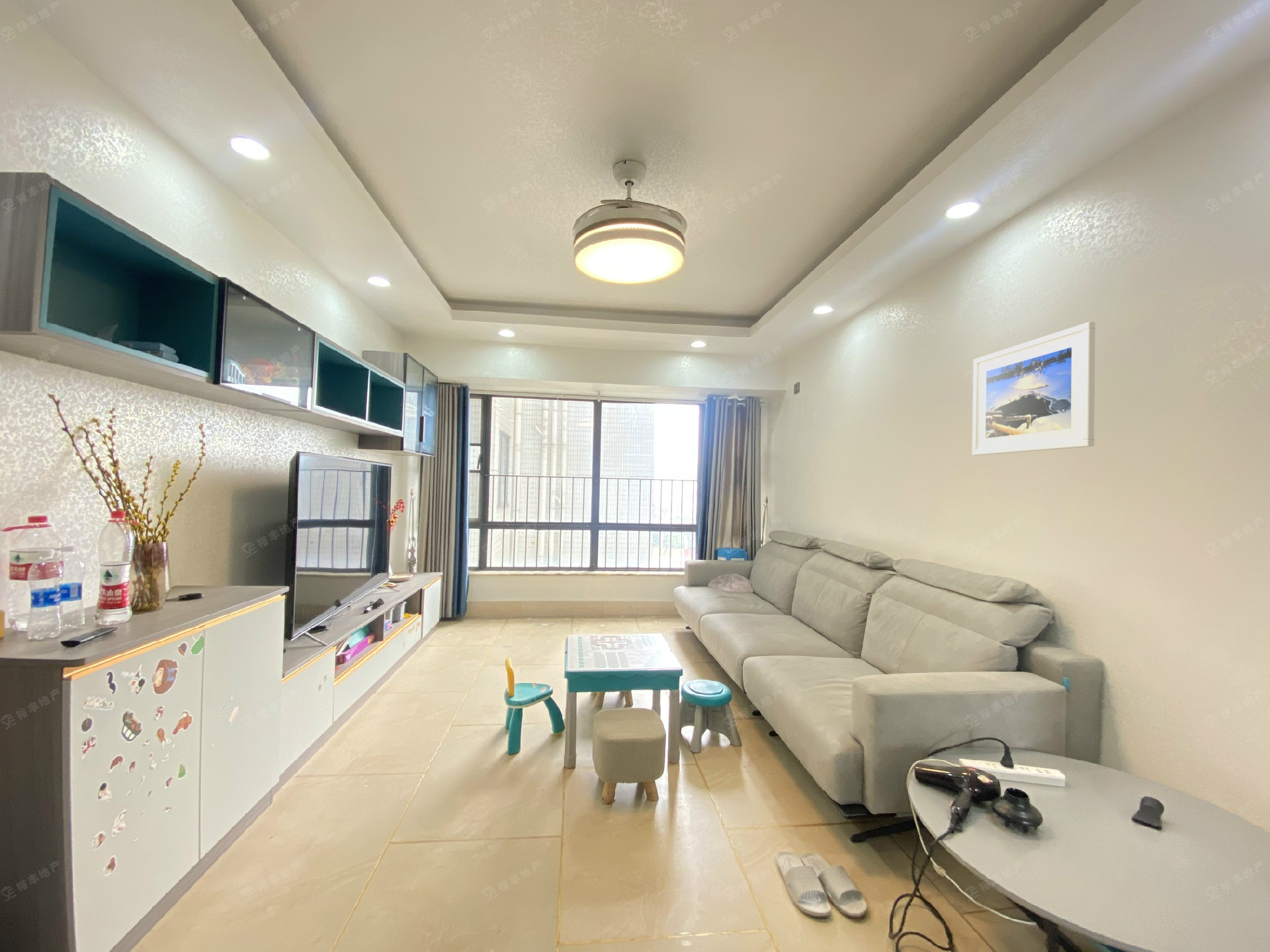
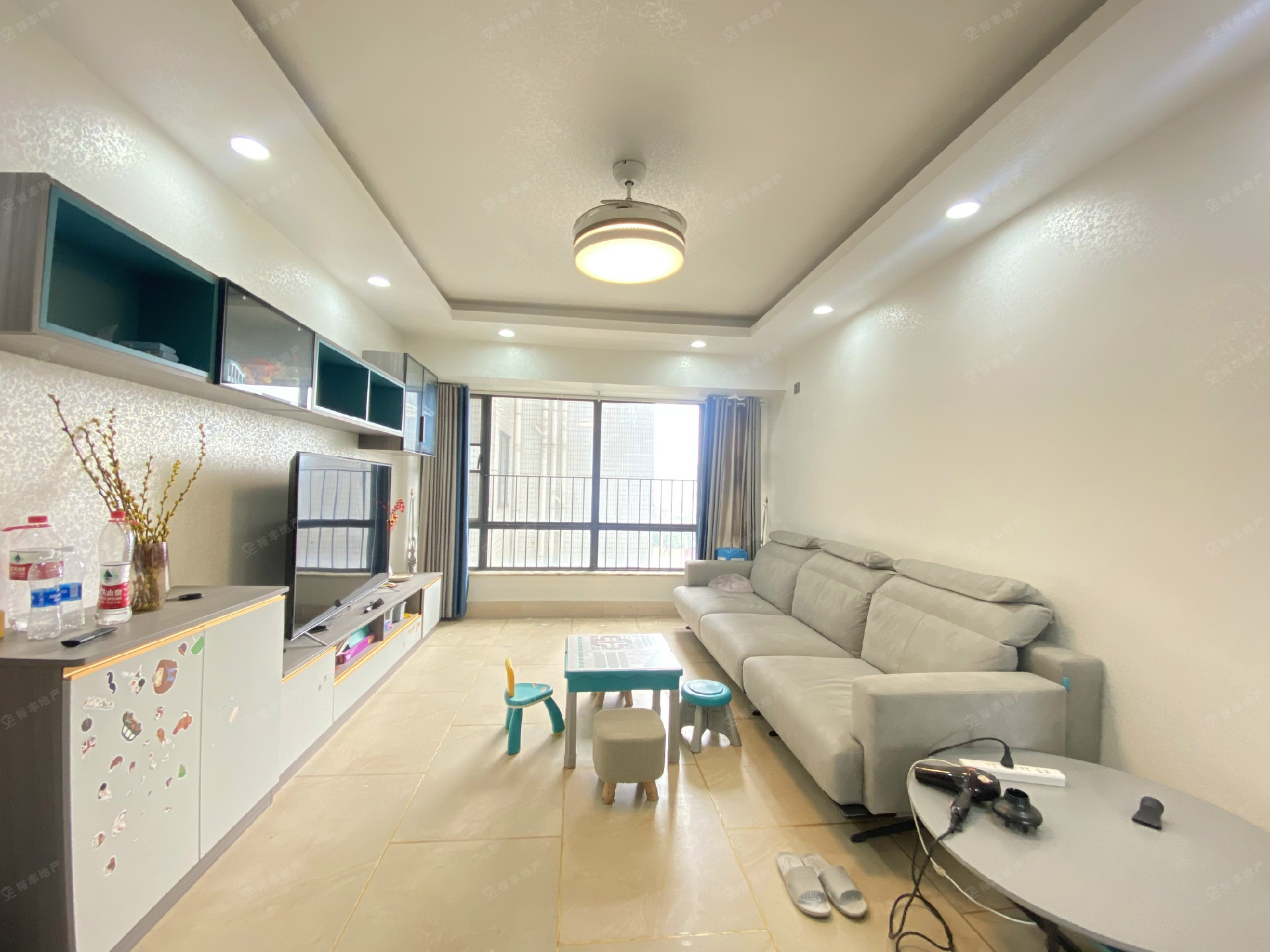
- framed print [972,321,1096,456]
